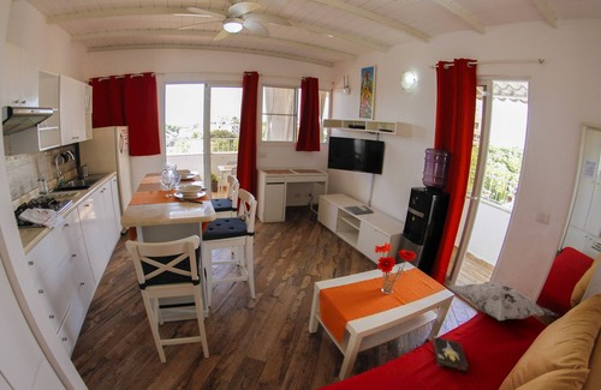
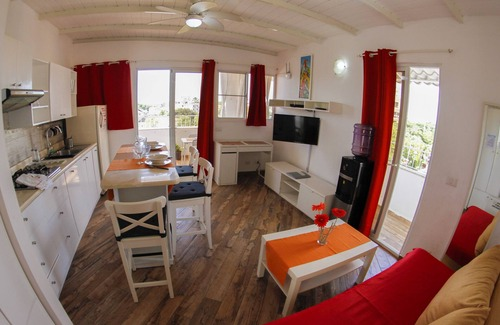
- hardback book [432,335,470,373]
- decorative pillow [448,281,559,322]
